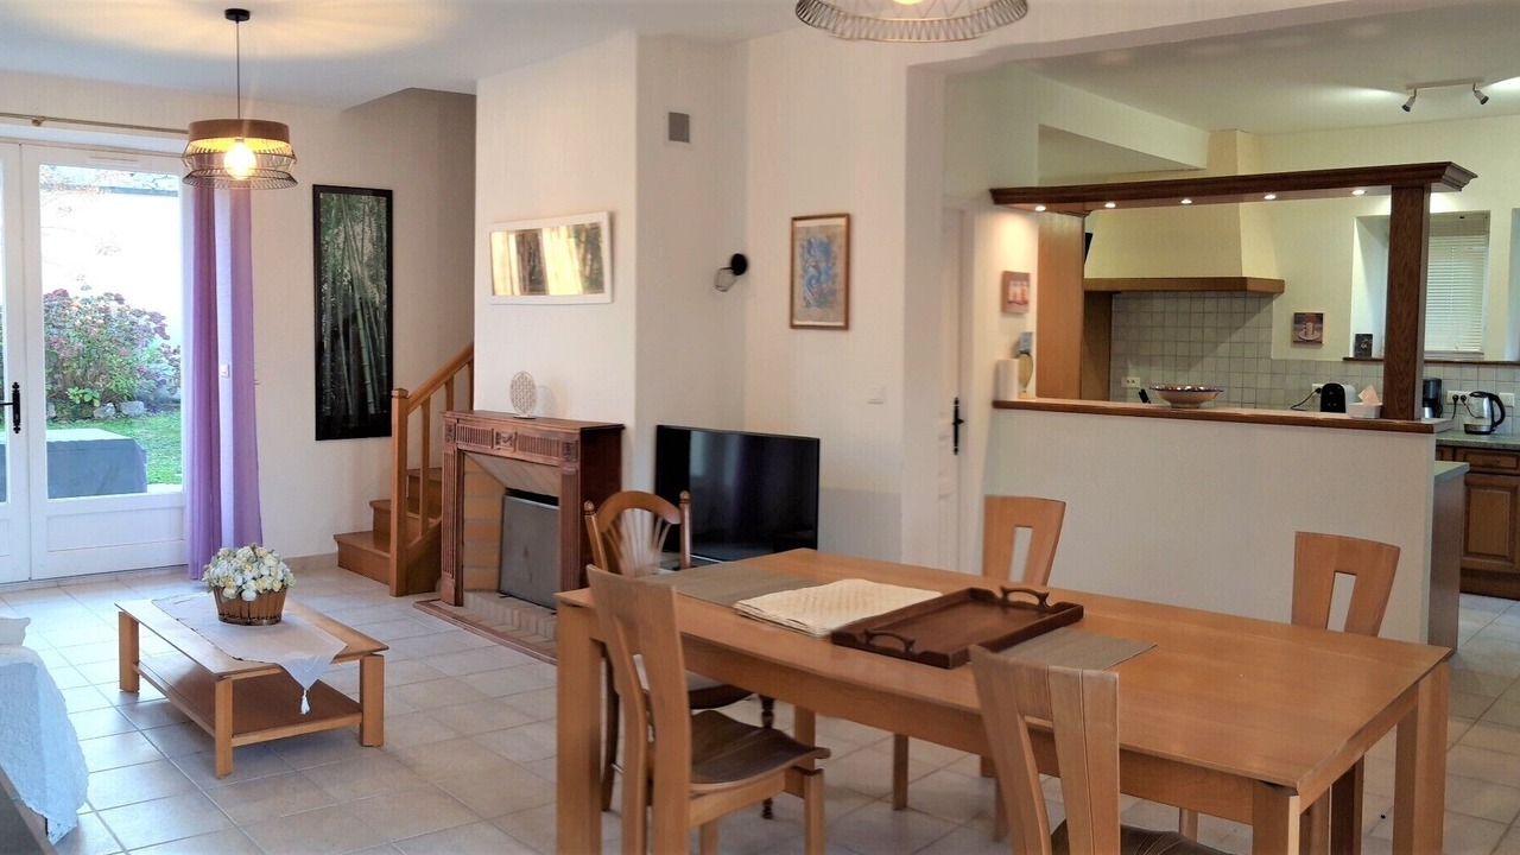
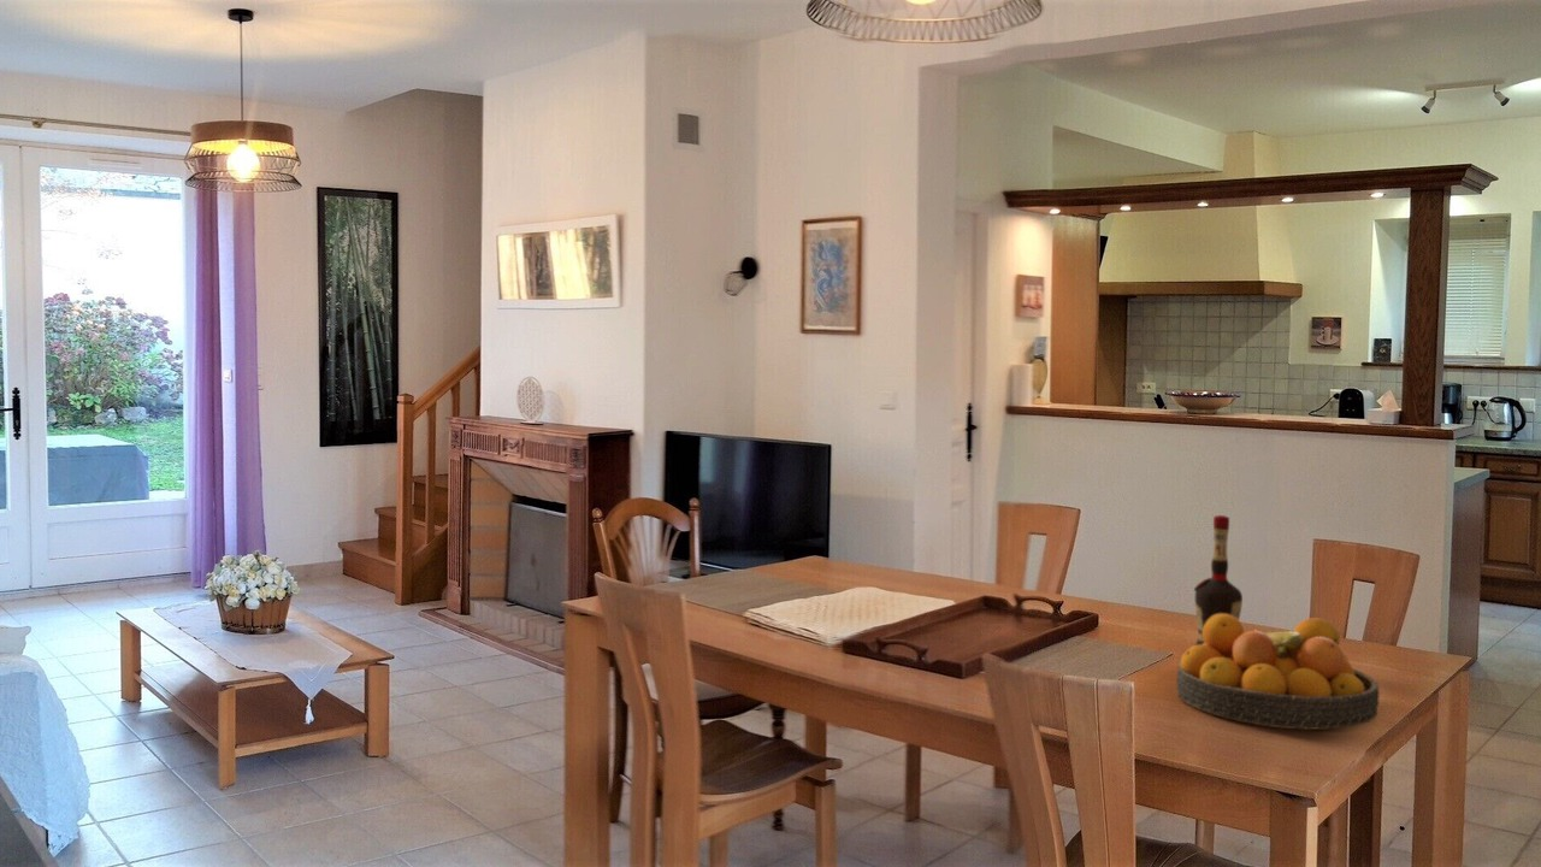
+ liquor [1193,514,1244,645]
+ fruit bowl [1175,614,1381,731]
